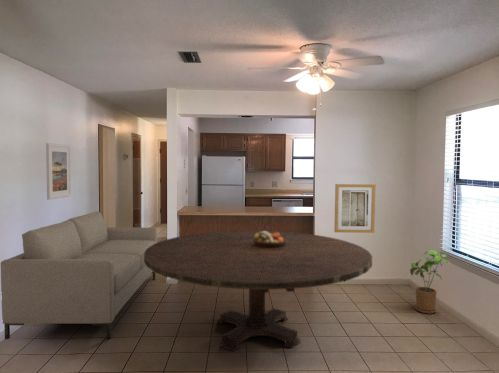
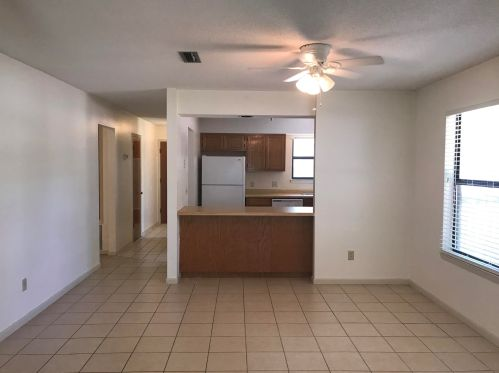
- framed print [45,142,72,201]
- fruit bowl [253,230,286,248]
- dining table [144,230,373,352]
- sofa [0,210,158,340]
- wall art [333,183,376,234]
- house plant [409,249,451,315]
